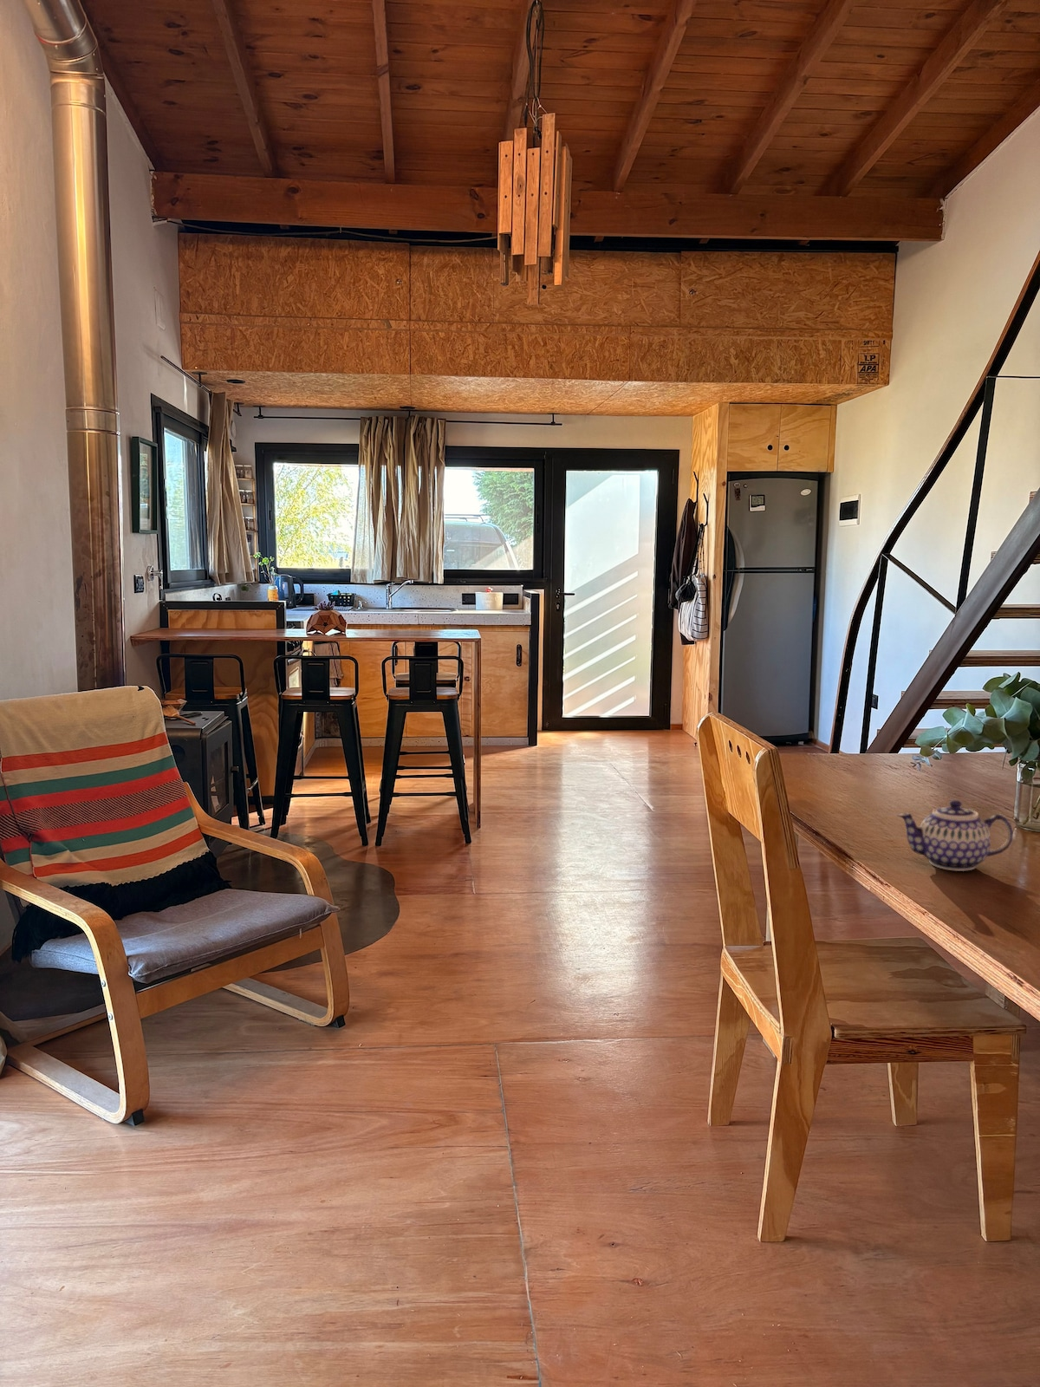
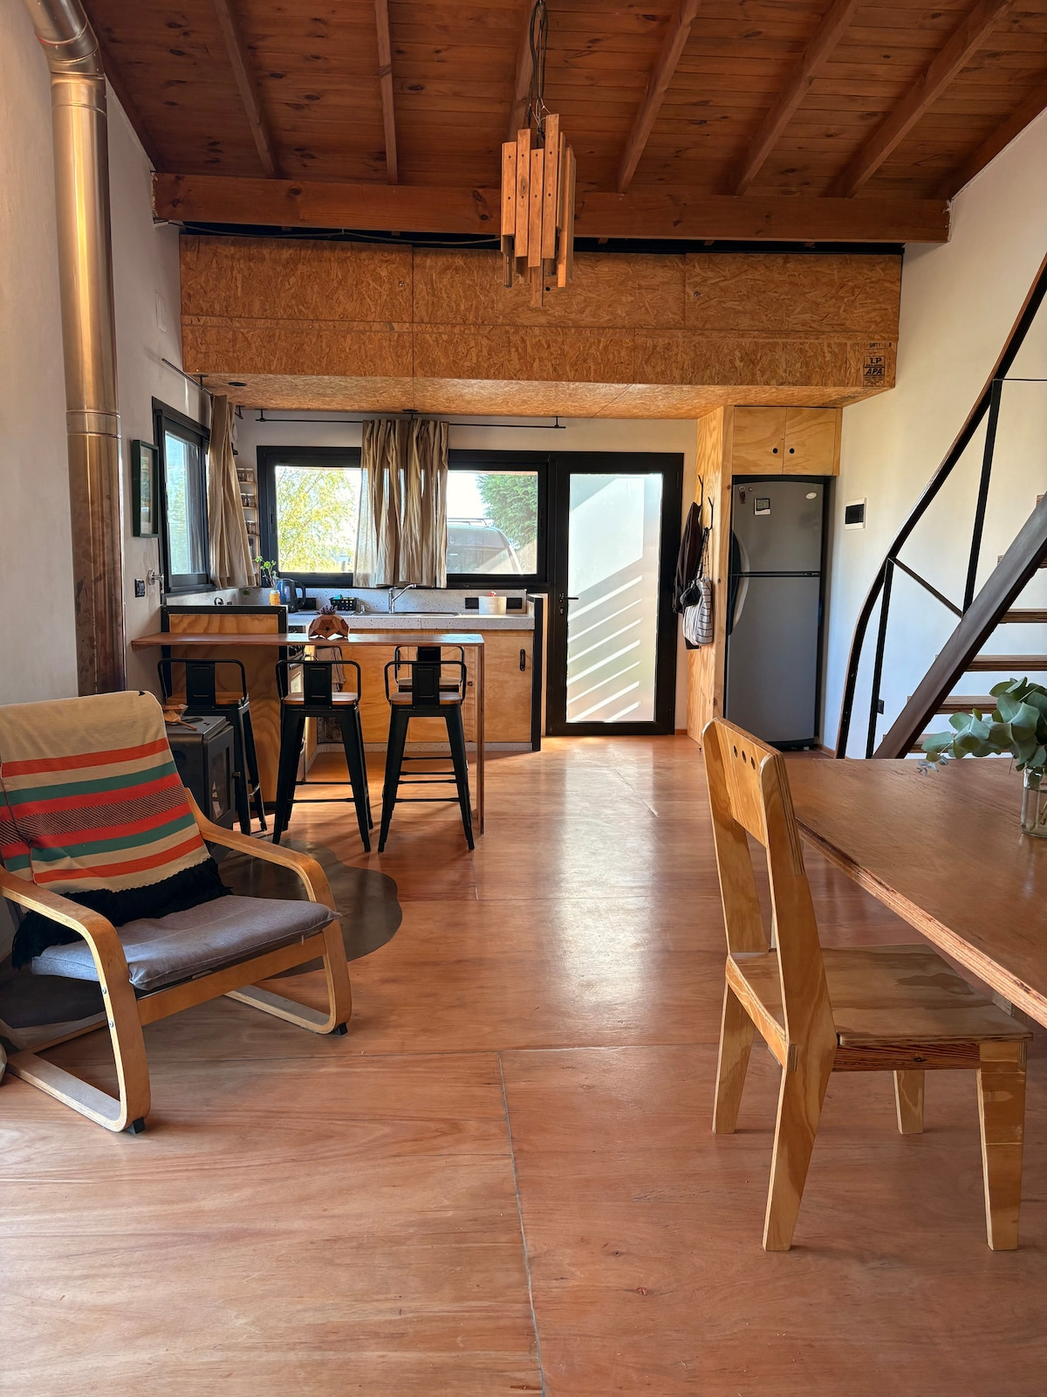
- teapot [896,799,1014,873]
